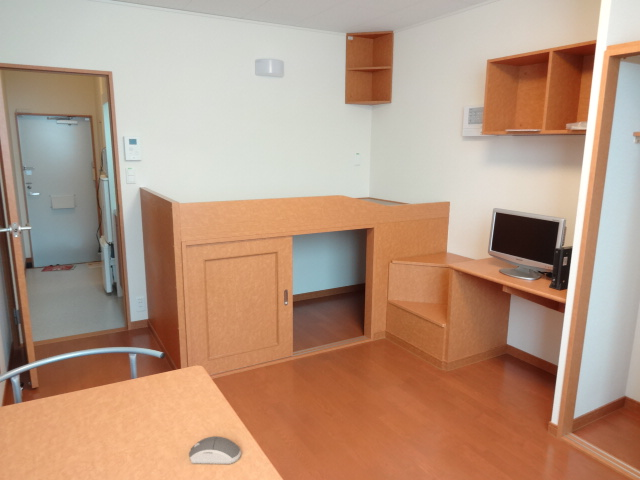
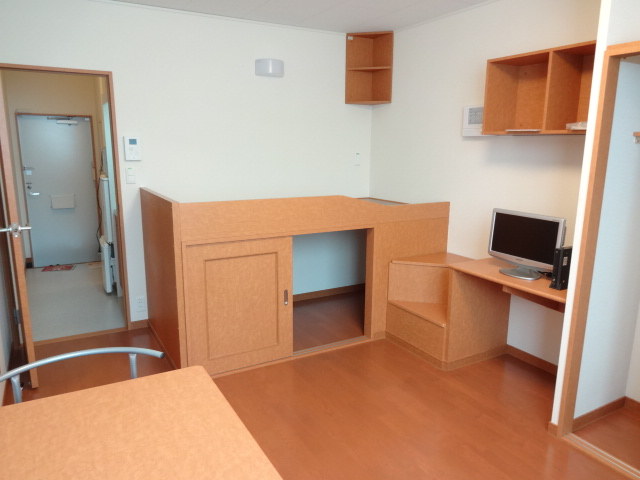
- computer mouse [188,435,242,465]
